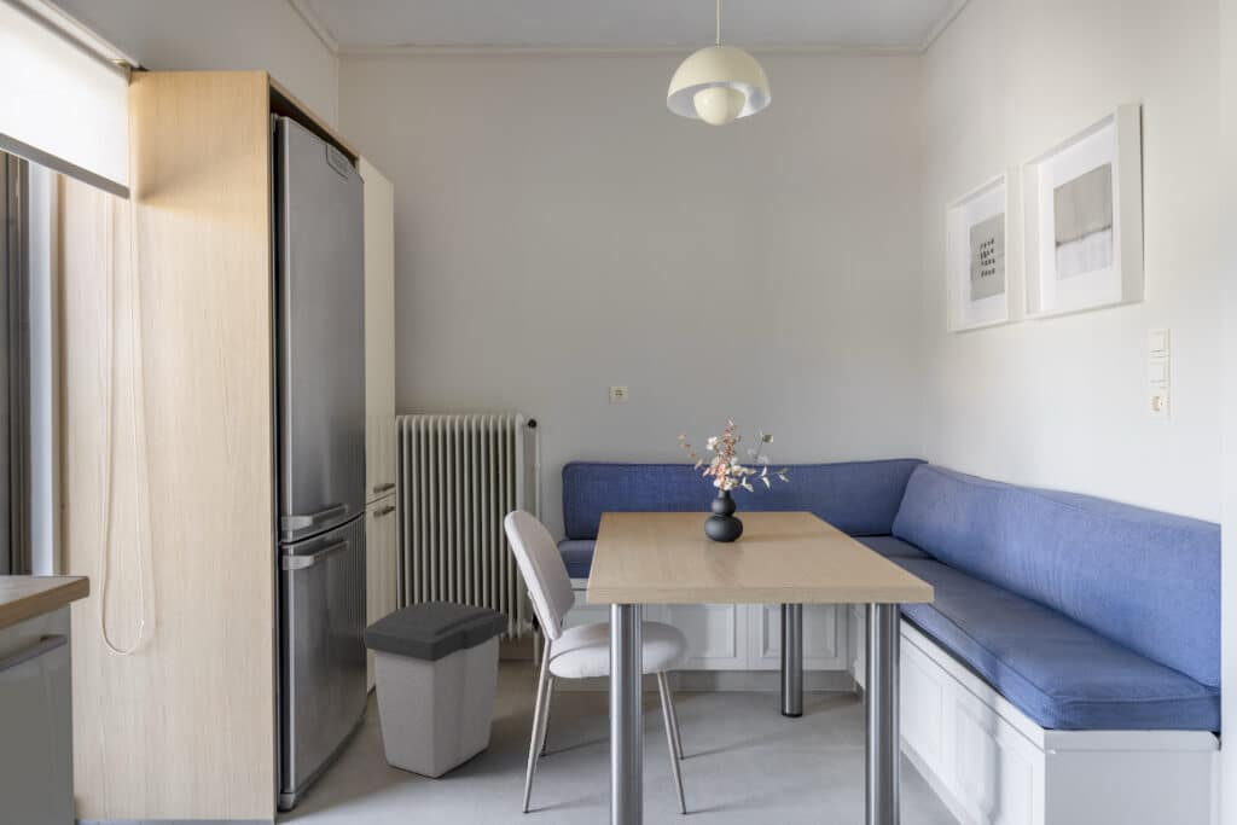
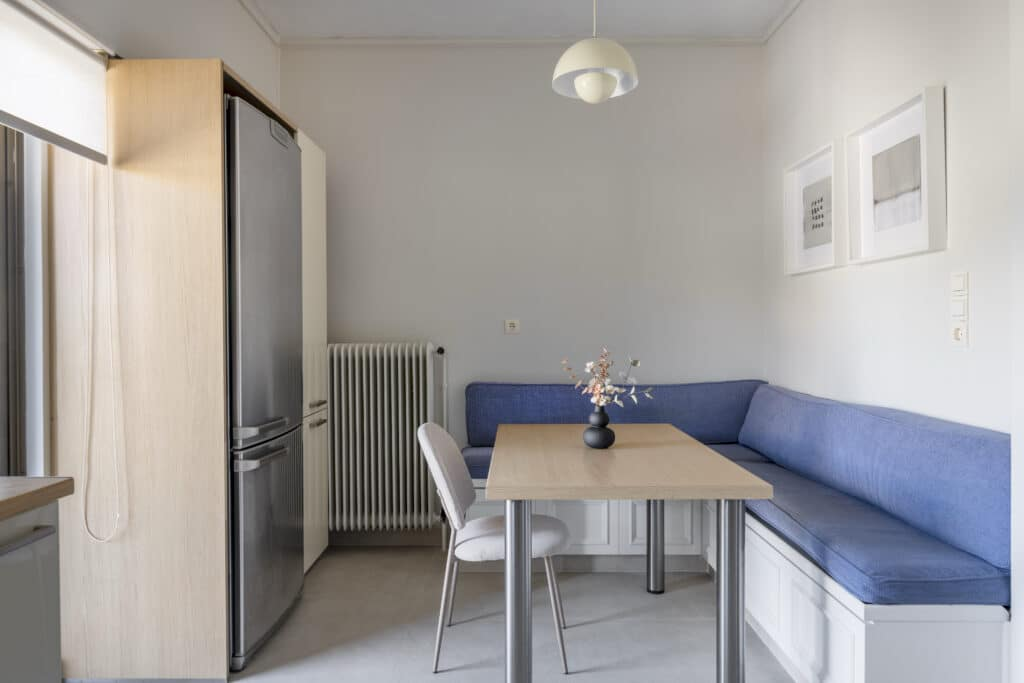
- trash can [362,599,510,779]
